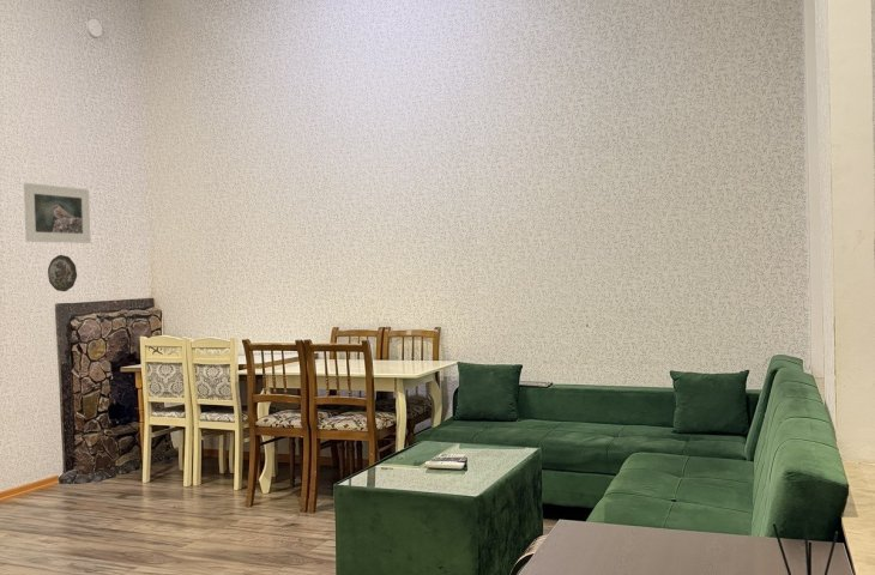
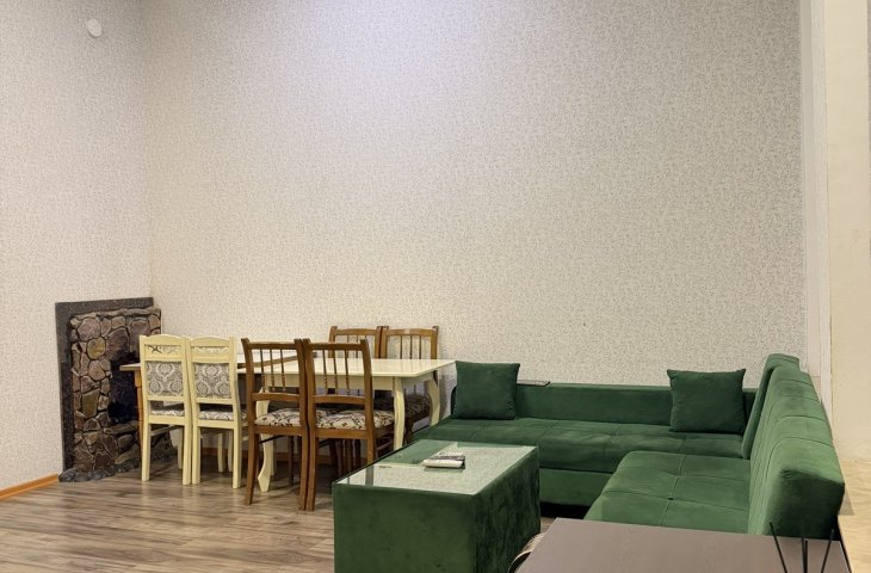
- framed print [23,182,92,244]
- decorative plate [47,254,78,292]
